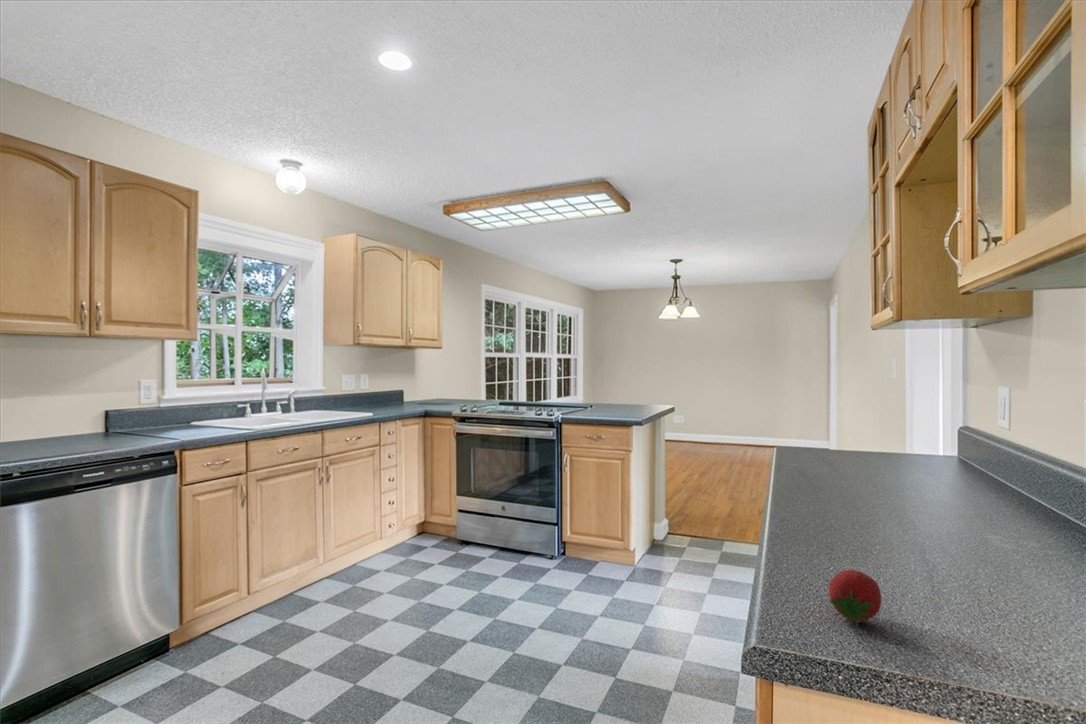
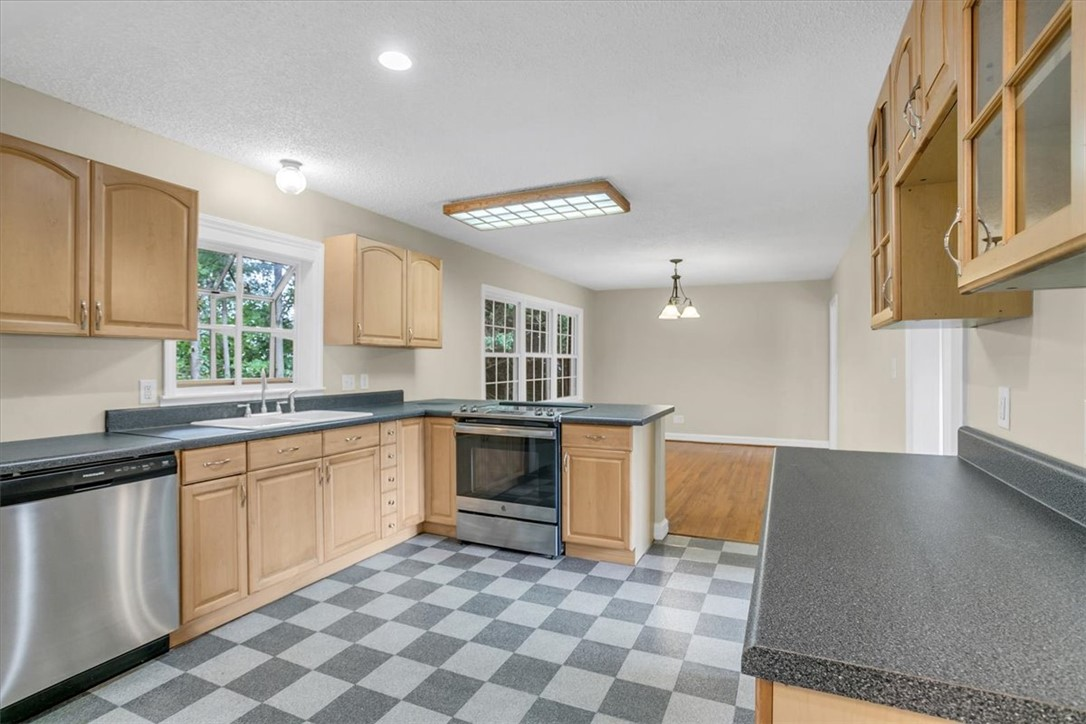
- fruit [828,569,882,629]
